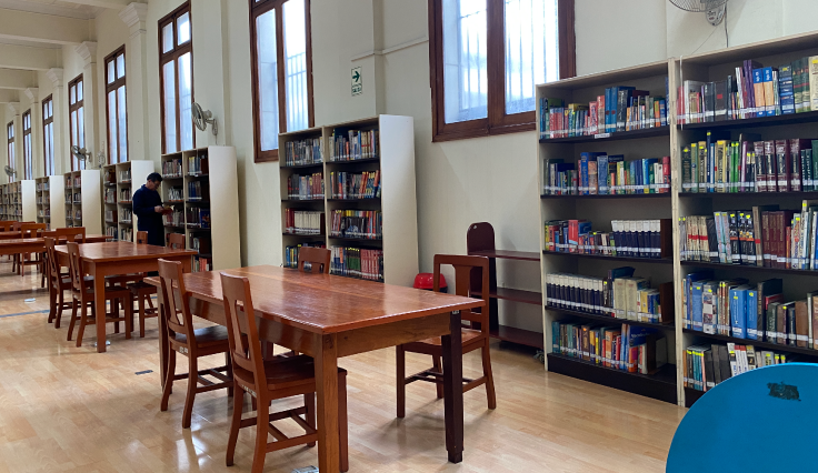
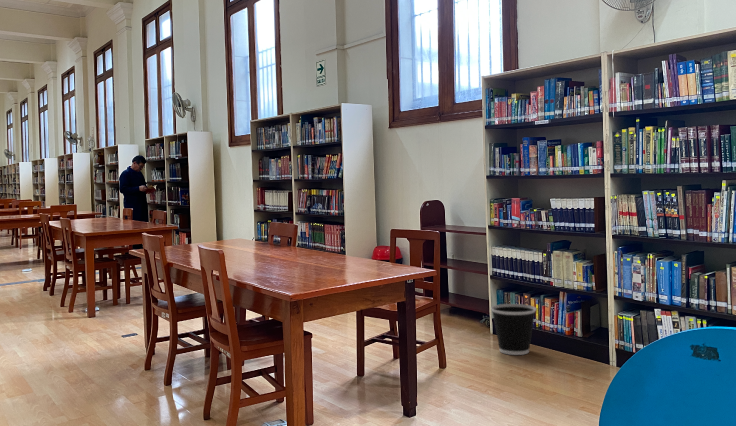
+ wastebasket [490,303,537,356]
